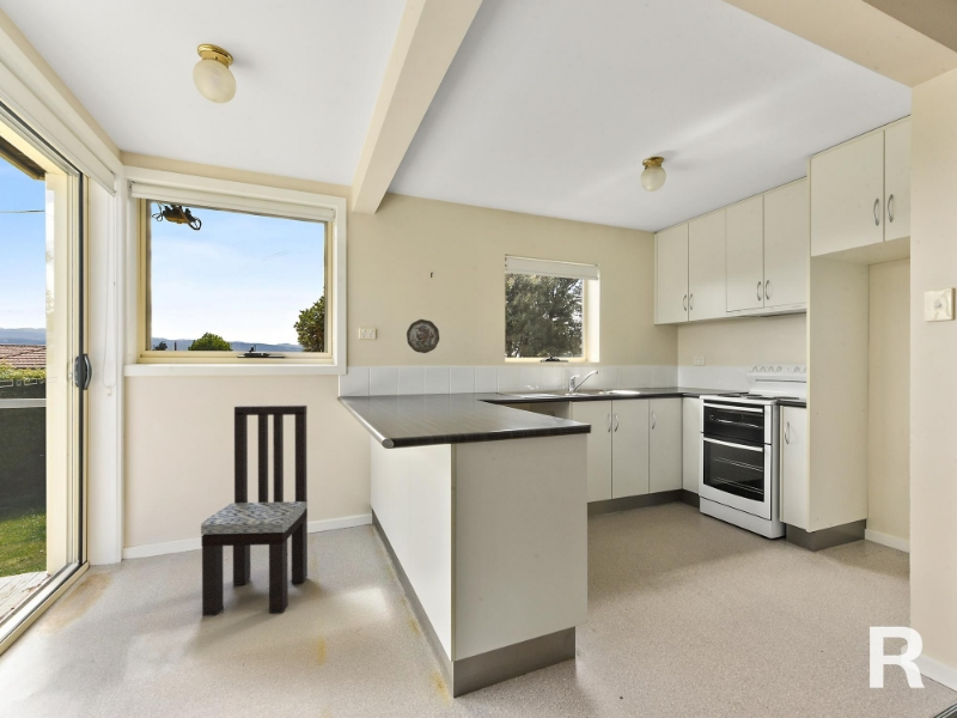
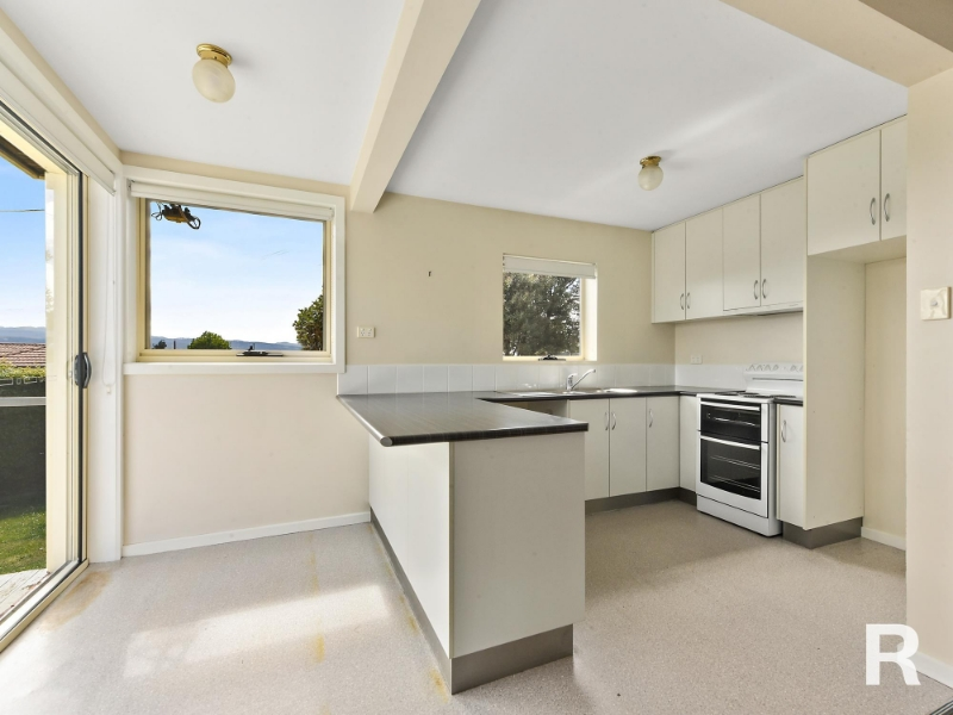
- decorative plate [406,318,440,354]
- dining chair [200,404,309,617]
